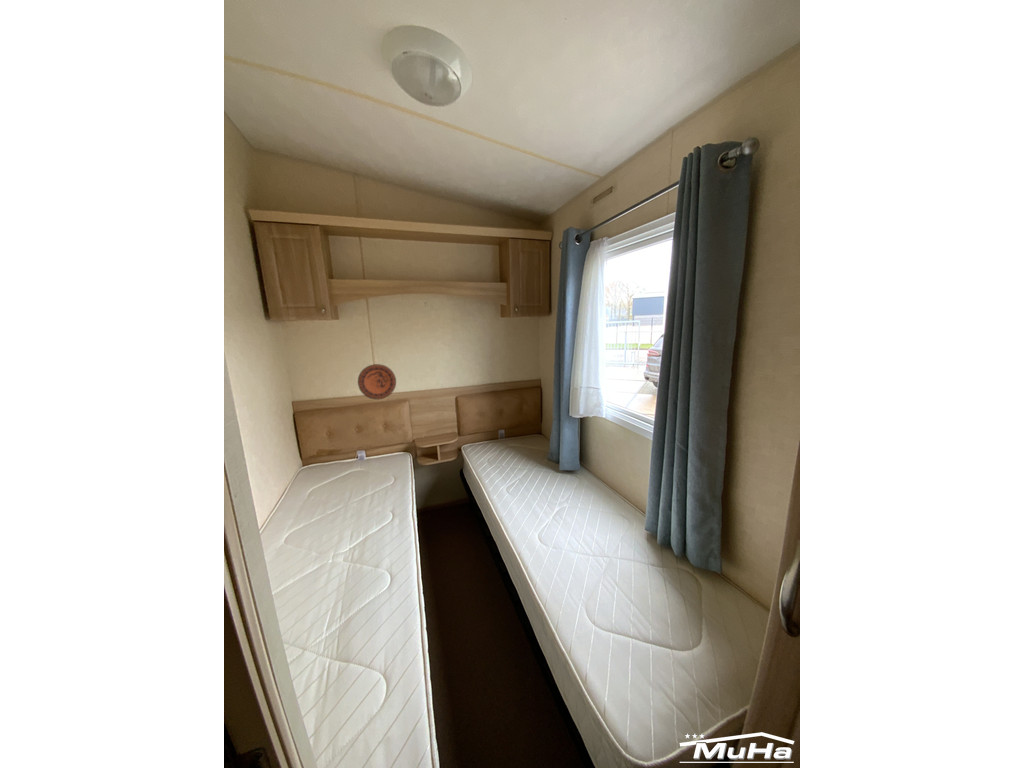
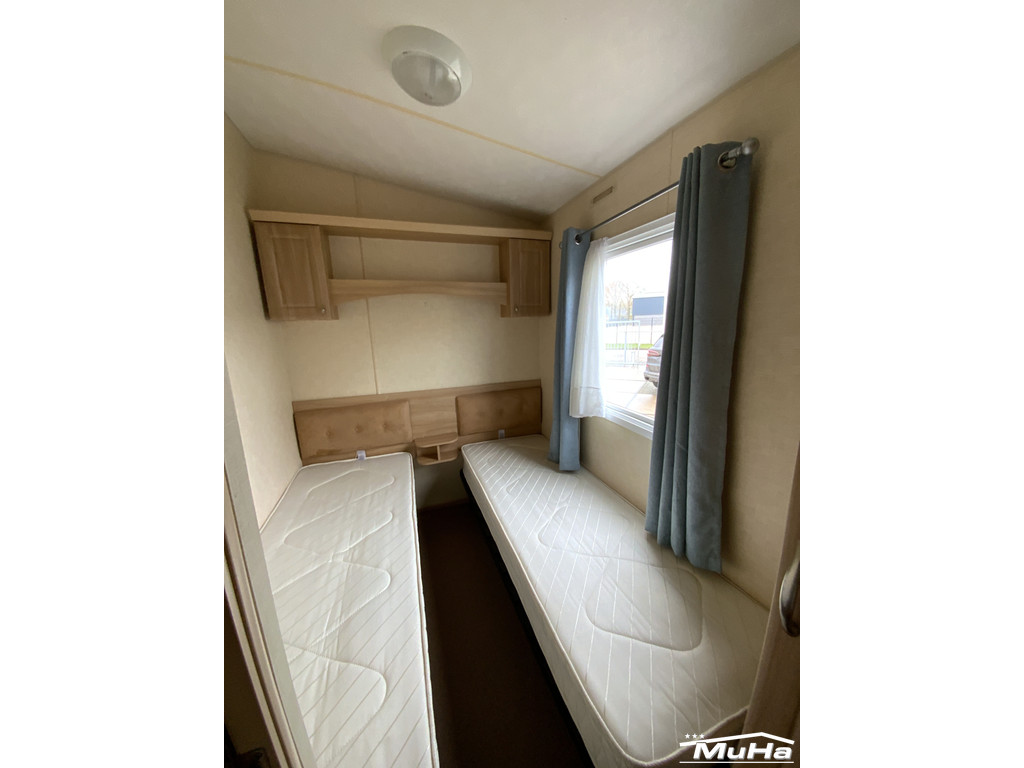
- decorative plate [357,363,397,400]
